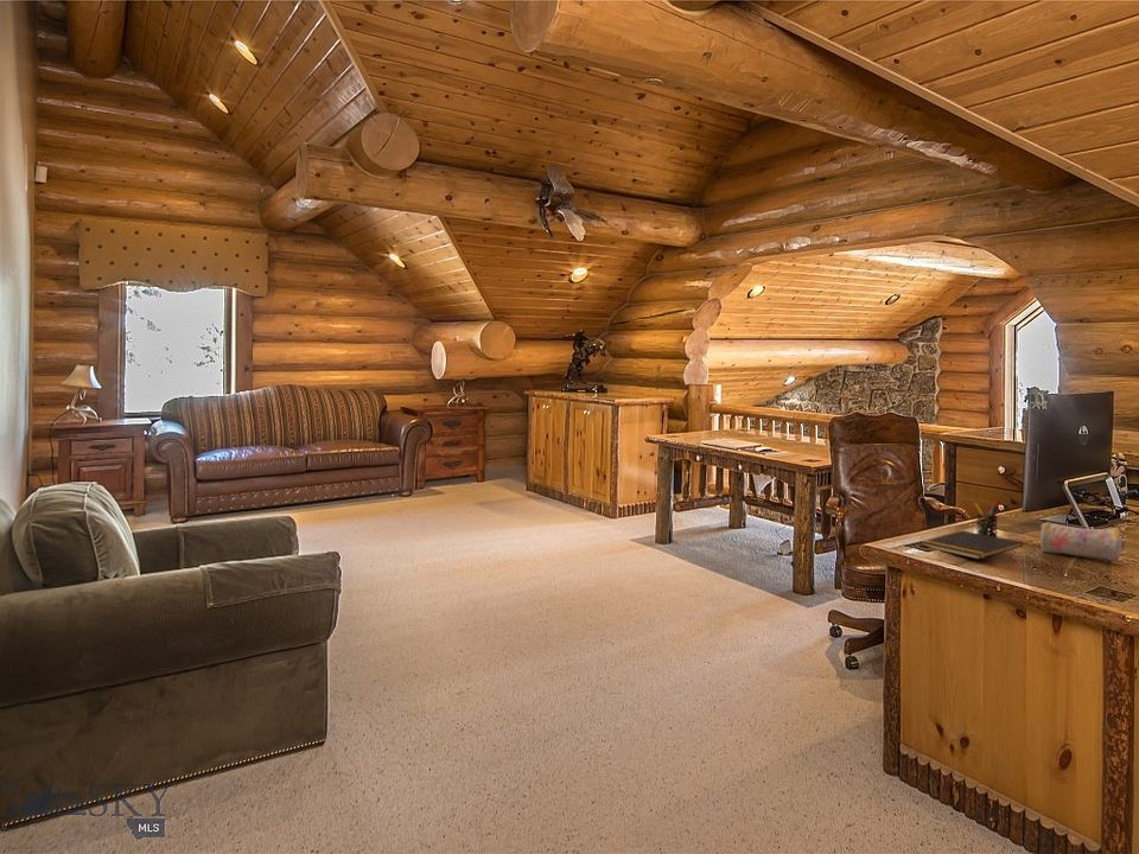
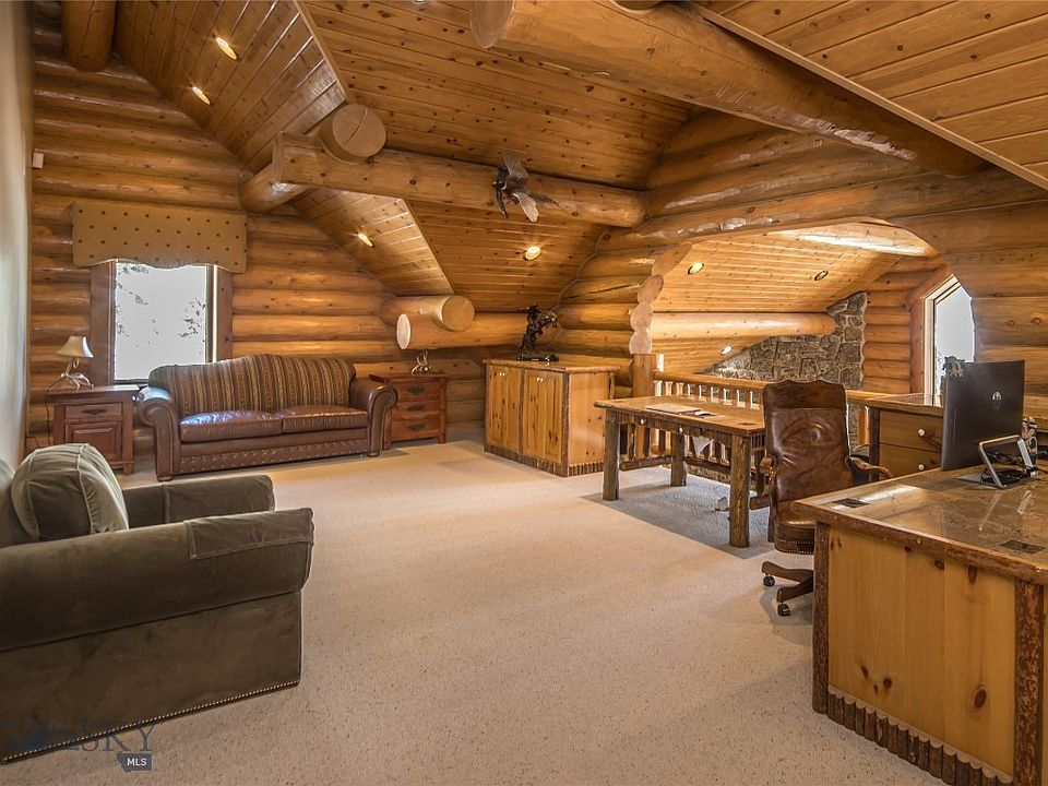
- pencil case [1039,521,1125,561]
- notepad [920,529,1024,561]
- pen holder [973,499,1000,537]
